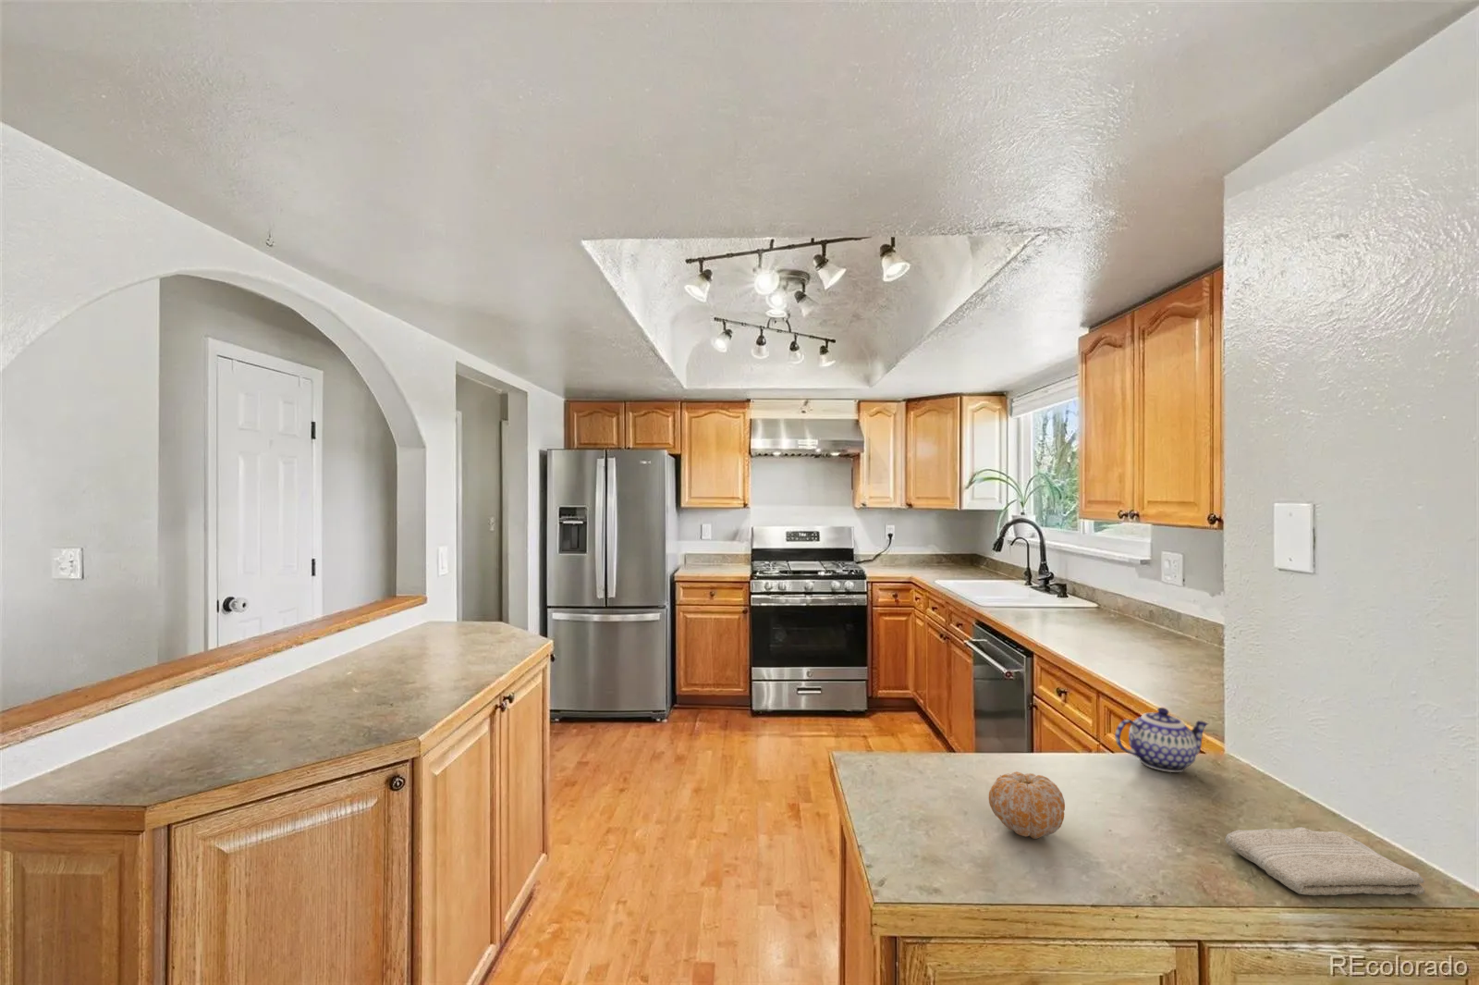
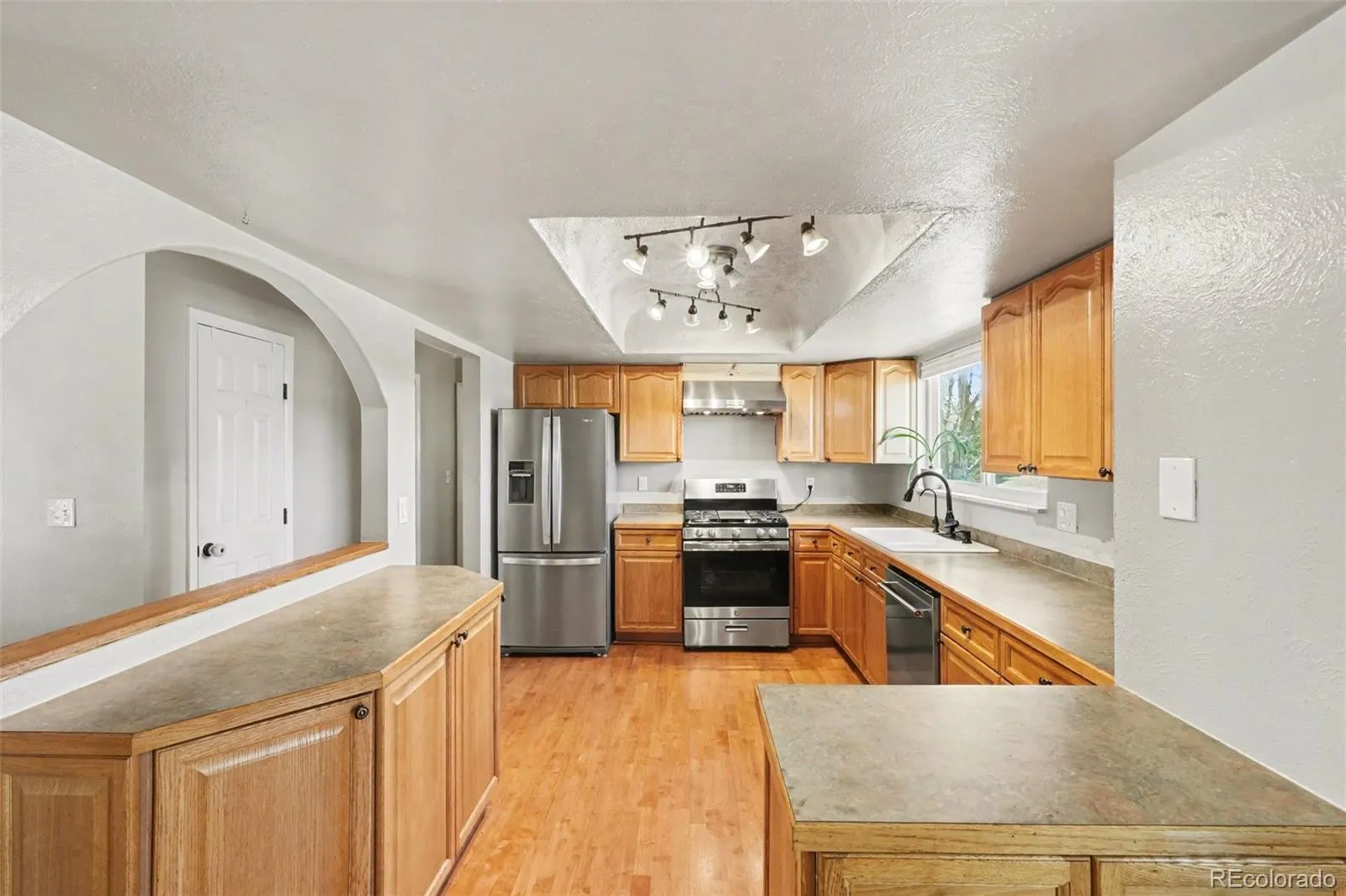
- teapot [1114,707,1210,773]
- fruit [988,772,1066,840]
- washcloth [1224,826,1425,896]
